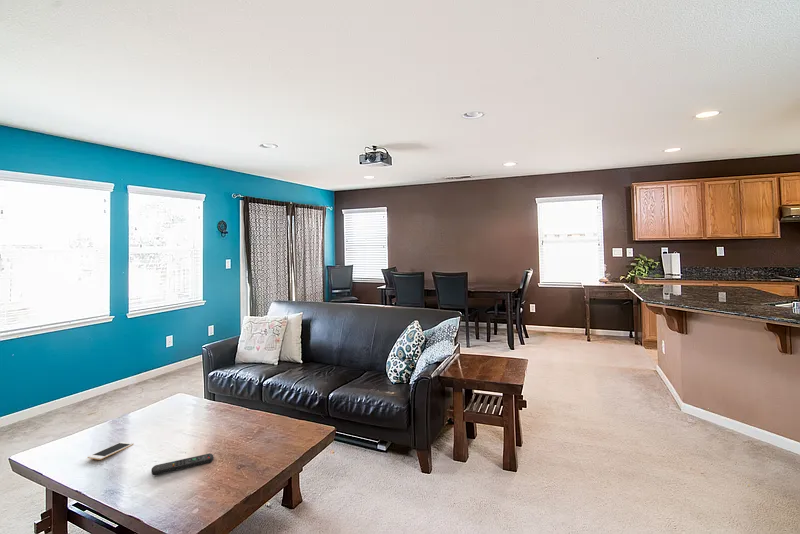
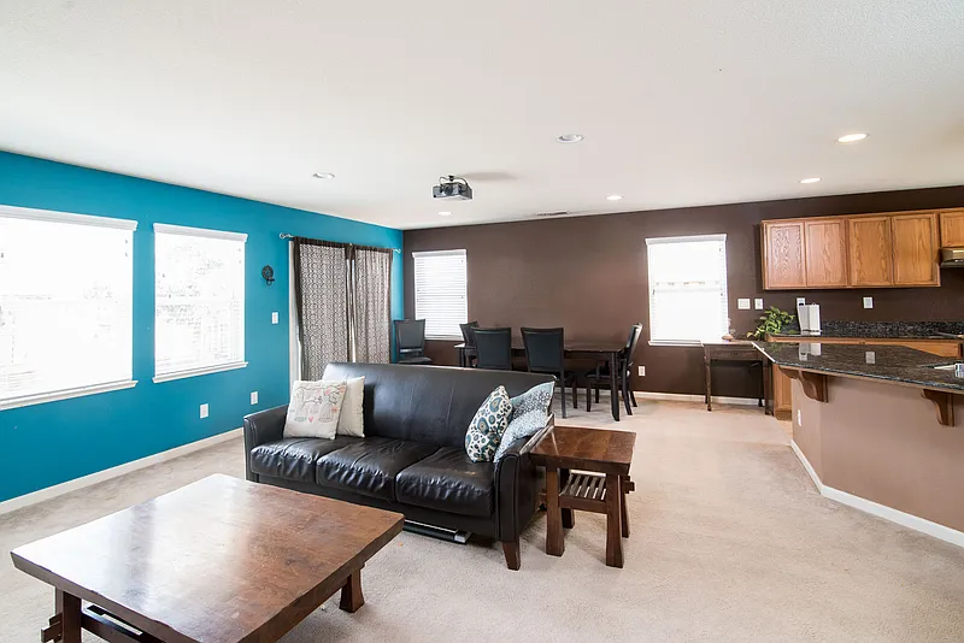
- cell phone [87,441,135,461]
- remote control [150,452,214,476]
